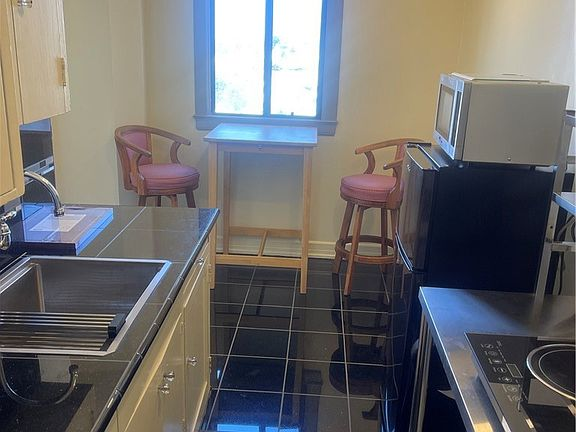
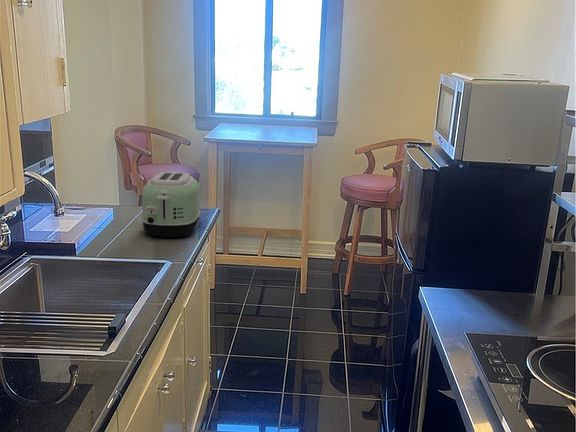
+ toaster [141,171,201,238]
